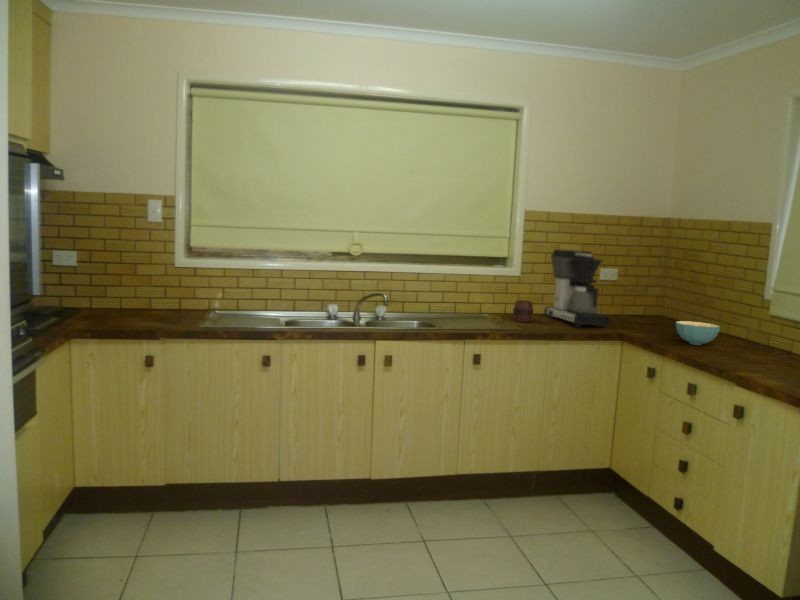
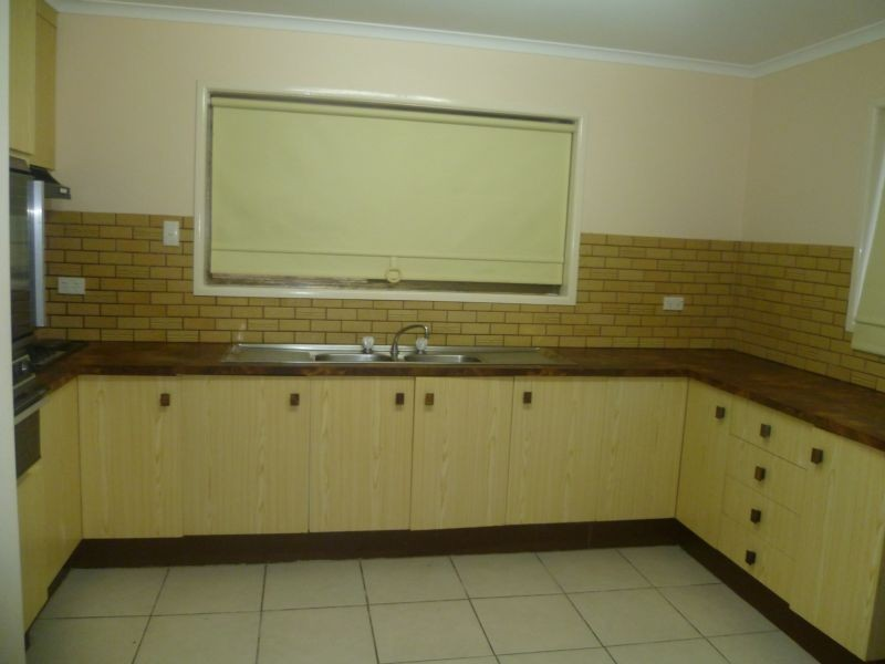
- coffee maker [543,248,611,328]
- cup [512,299,534,323]
- cereal bowl [675,320,721,346]
